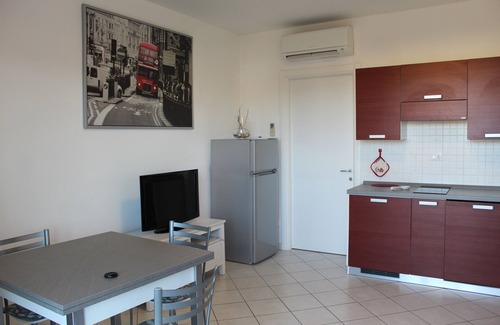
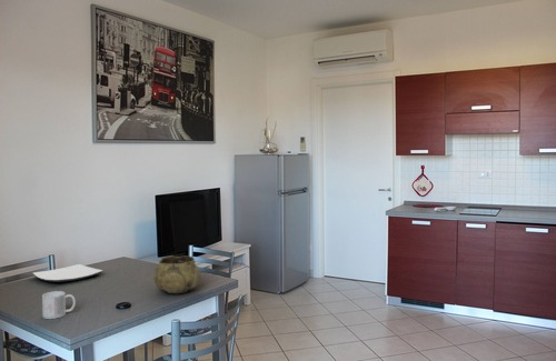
+ mug [41,290,77,320]
+ plate [32,263,105,283]
+ decorative bowl [152,255,201,294]
